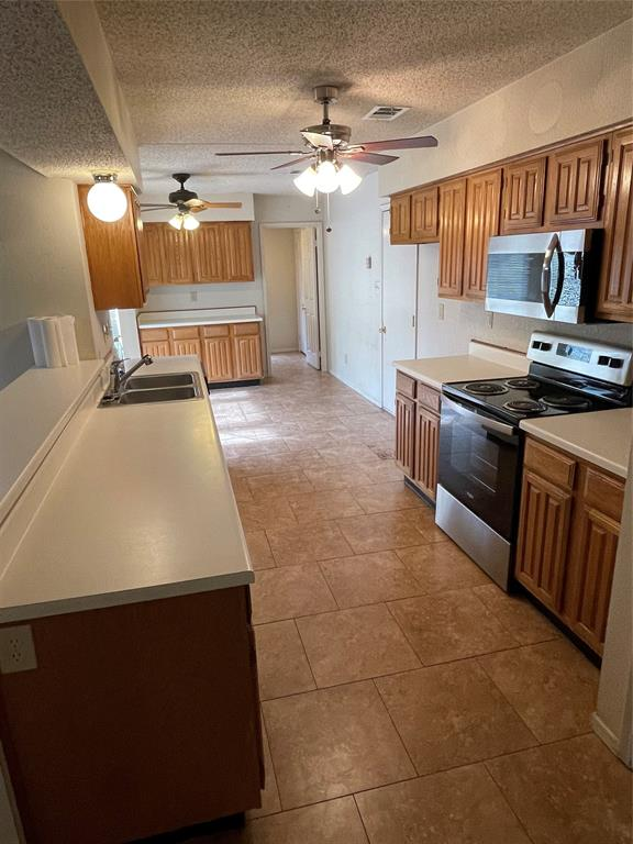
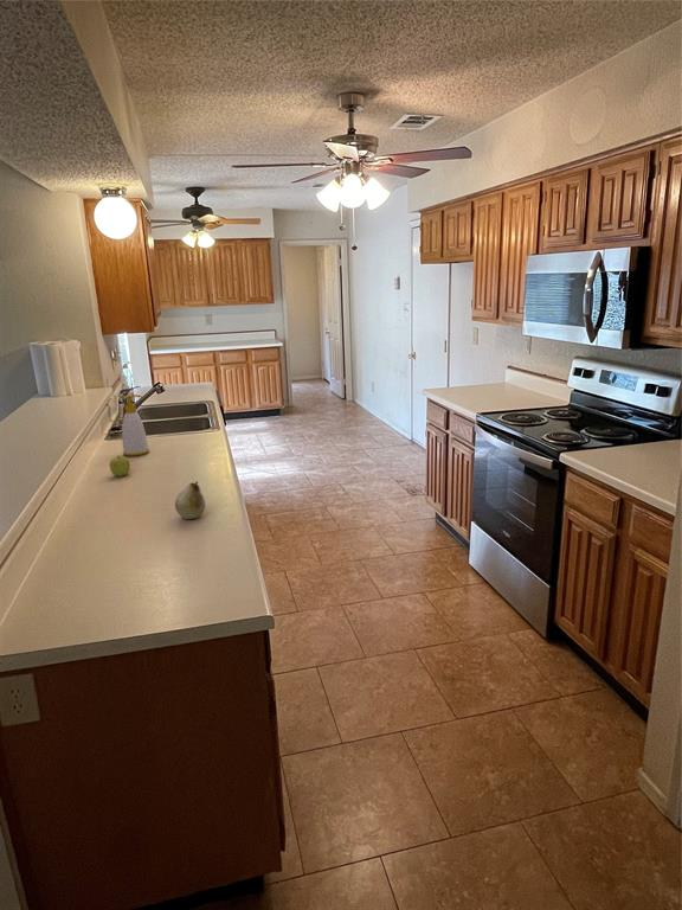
+ soap bottle [121,393,150,457]
+ fruit [109,455,131,478]
+ fruit [174,480,206,520]
